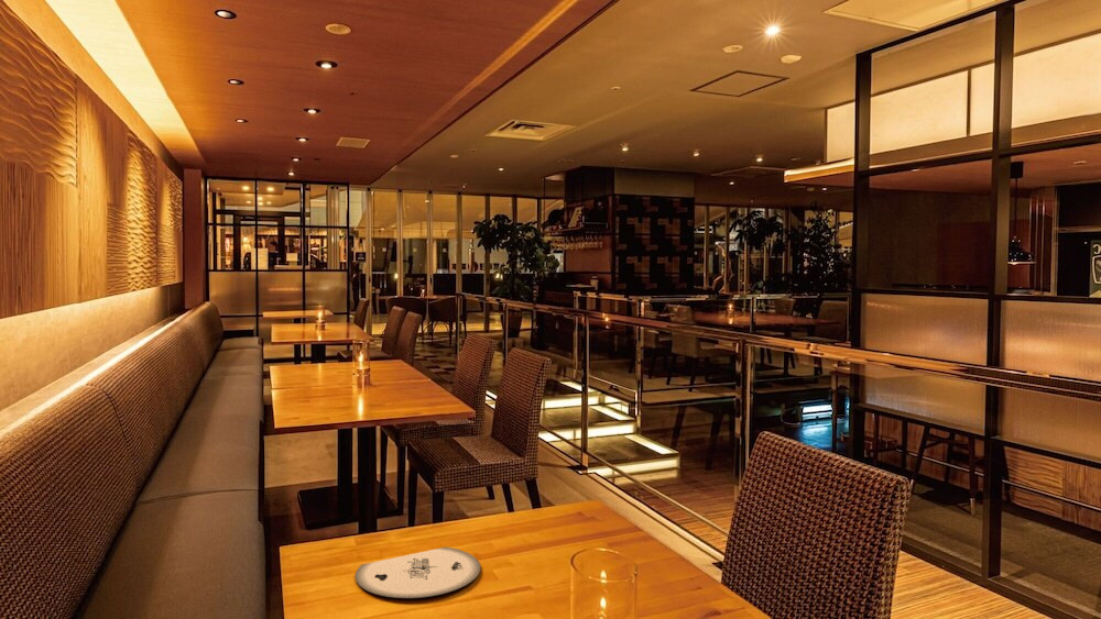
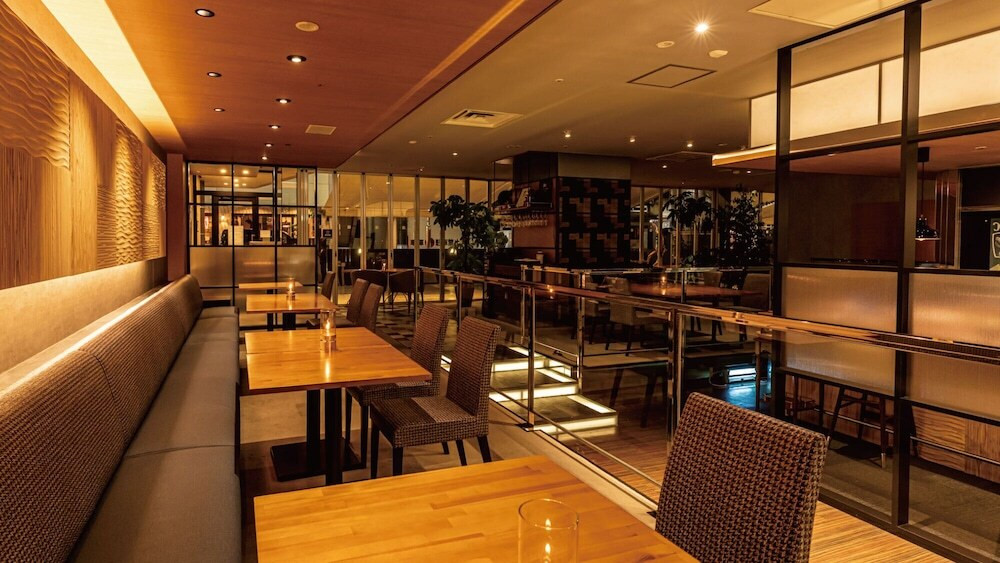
- plate [355,546,481,599]
